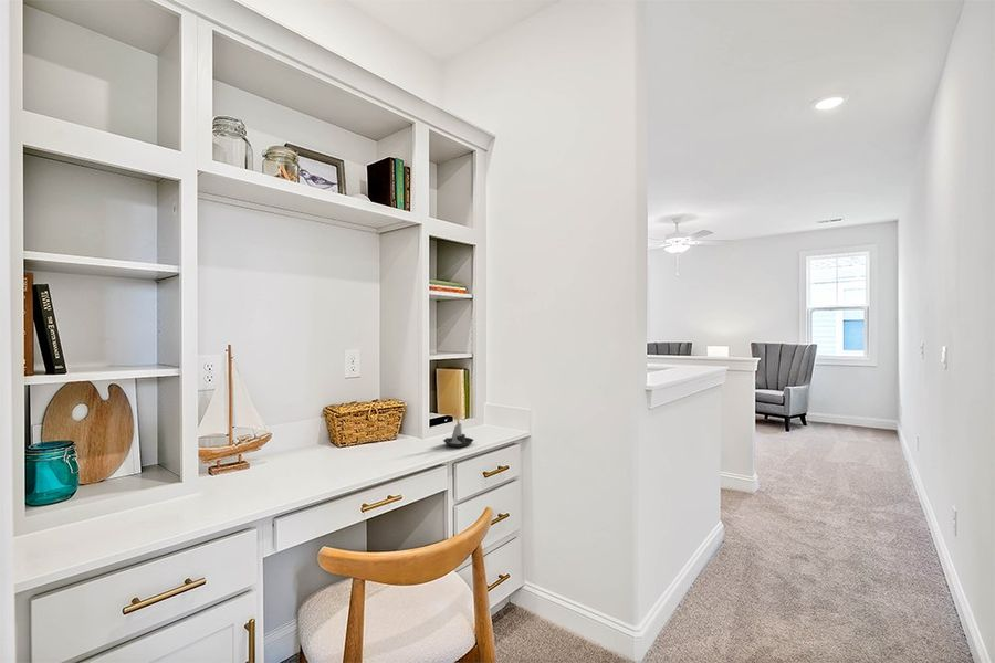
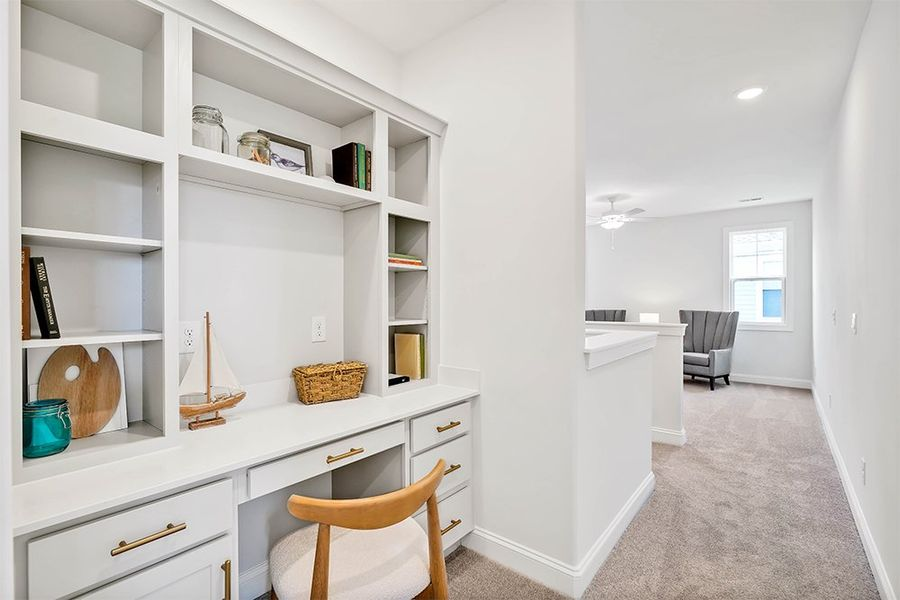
- candle [442,419,475,448]
